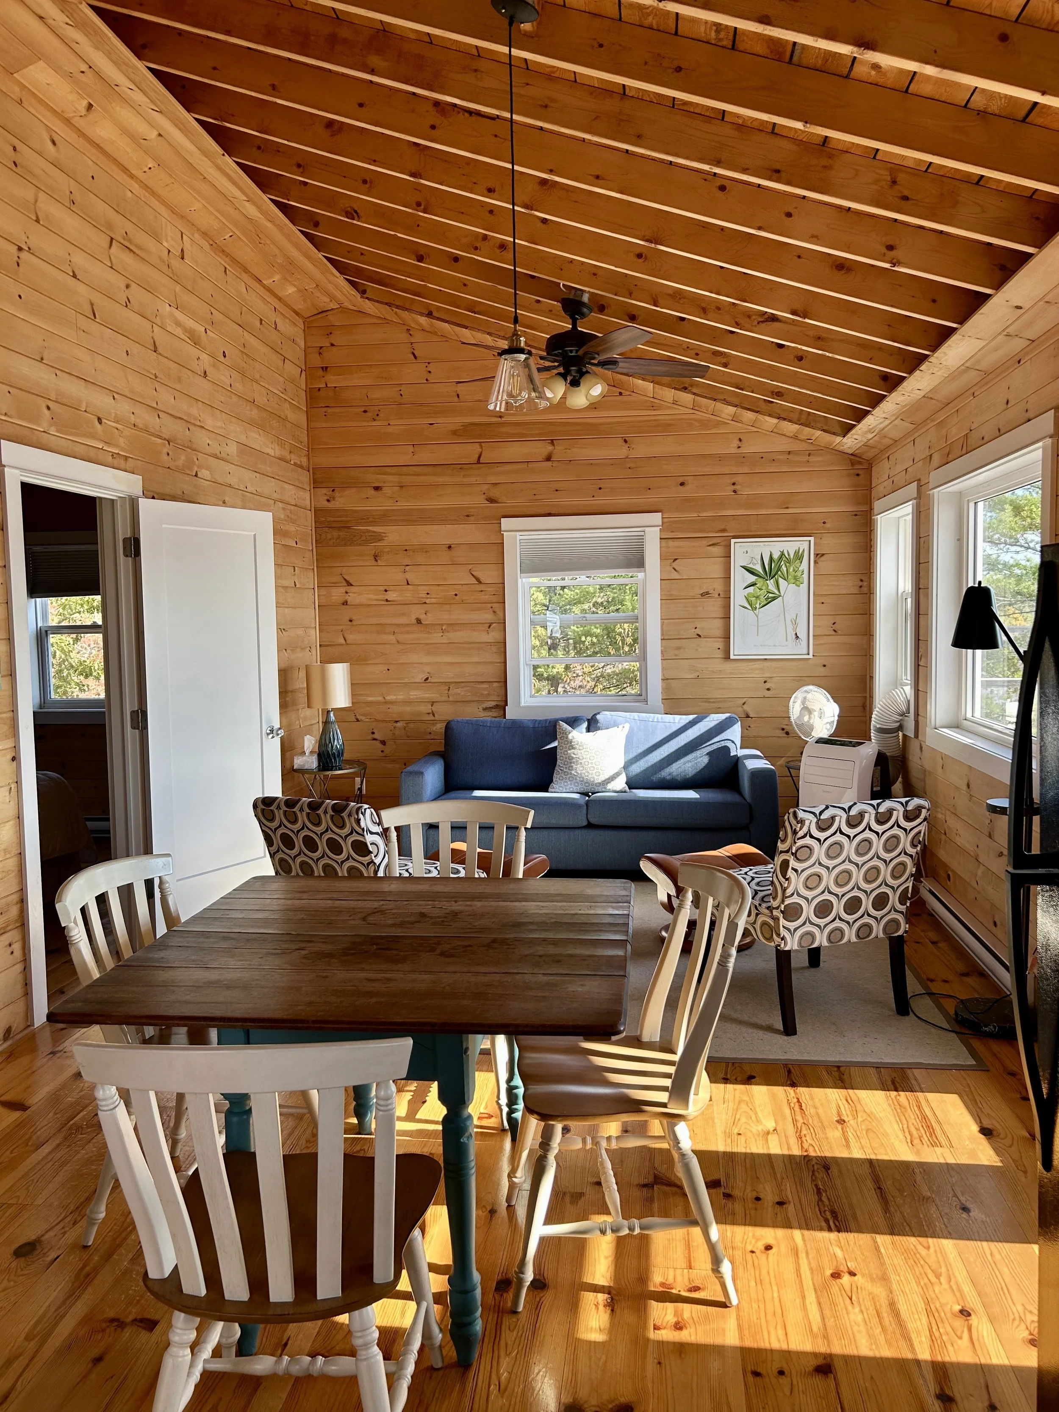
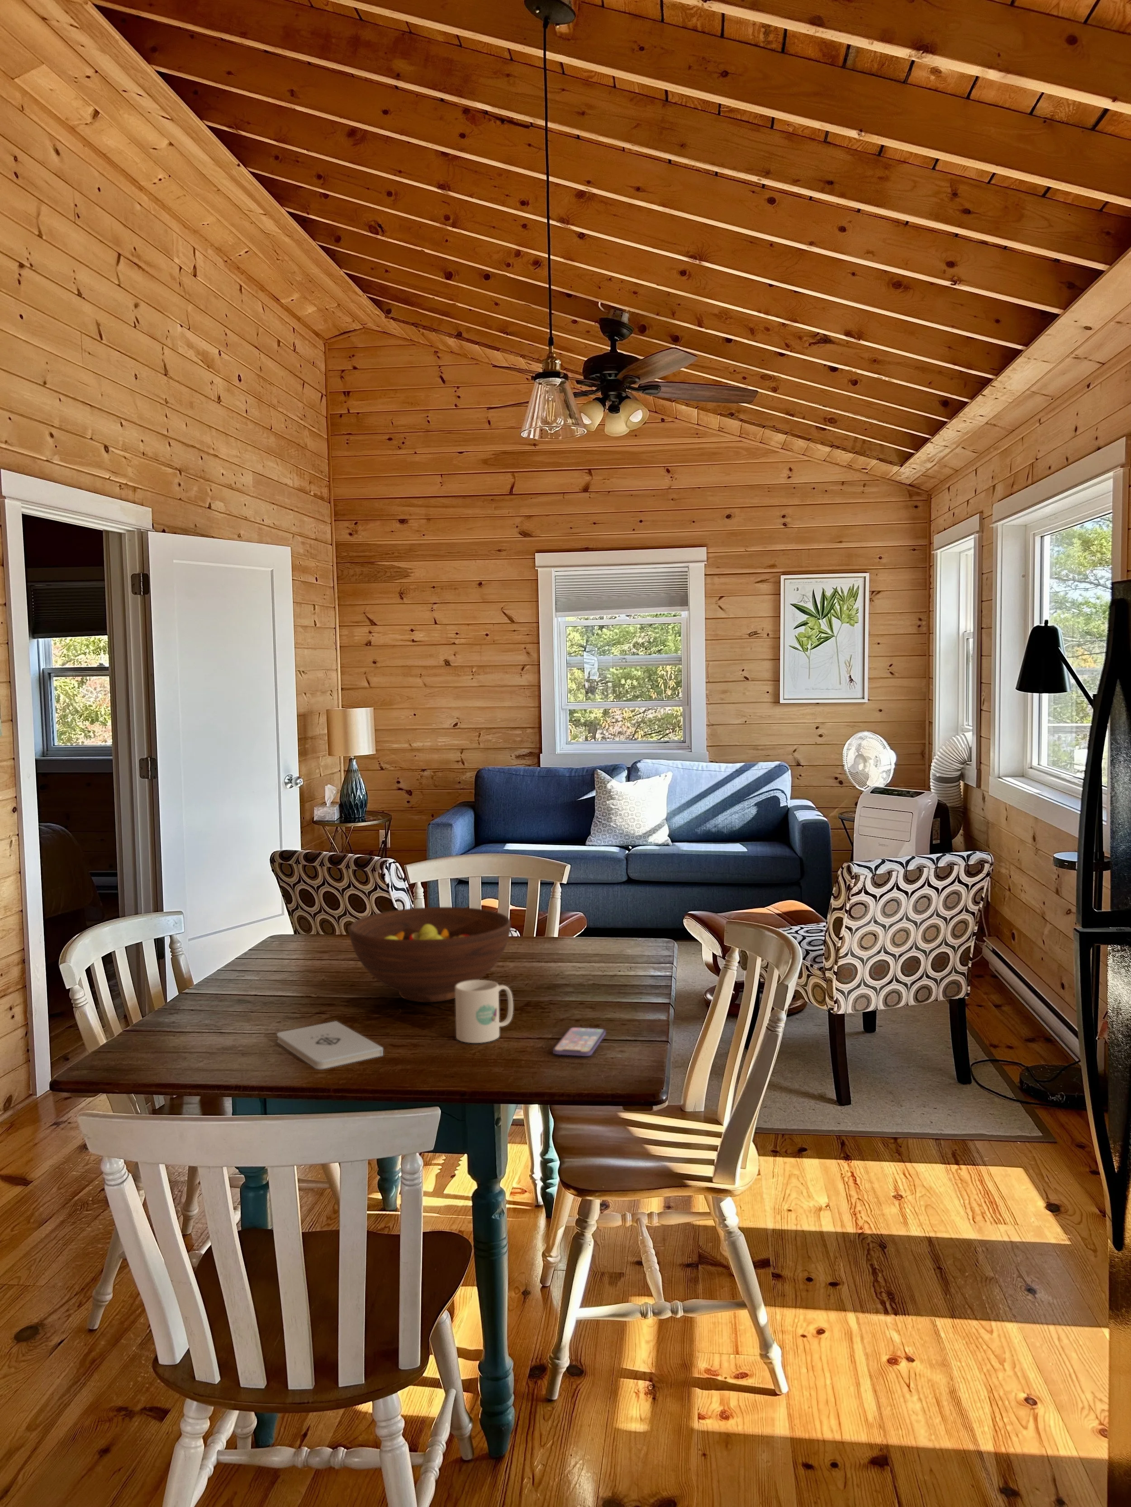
+ mug [455,980,513,1044]
+ smartphone [552,1027,606,1057]
+ fruit bowl [349,906,511,1002]
+ notepad [277,1020,384,1070]
